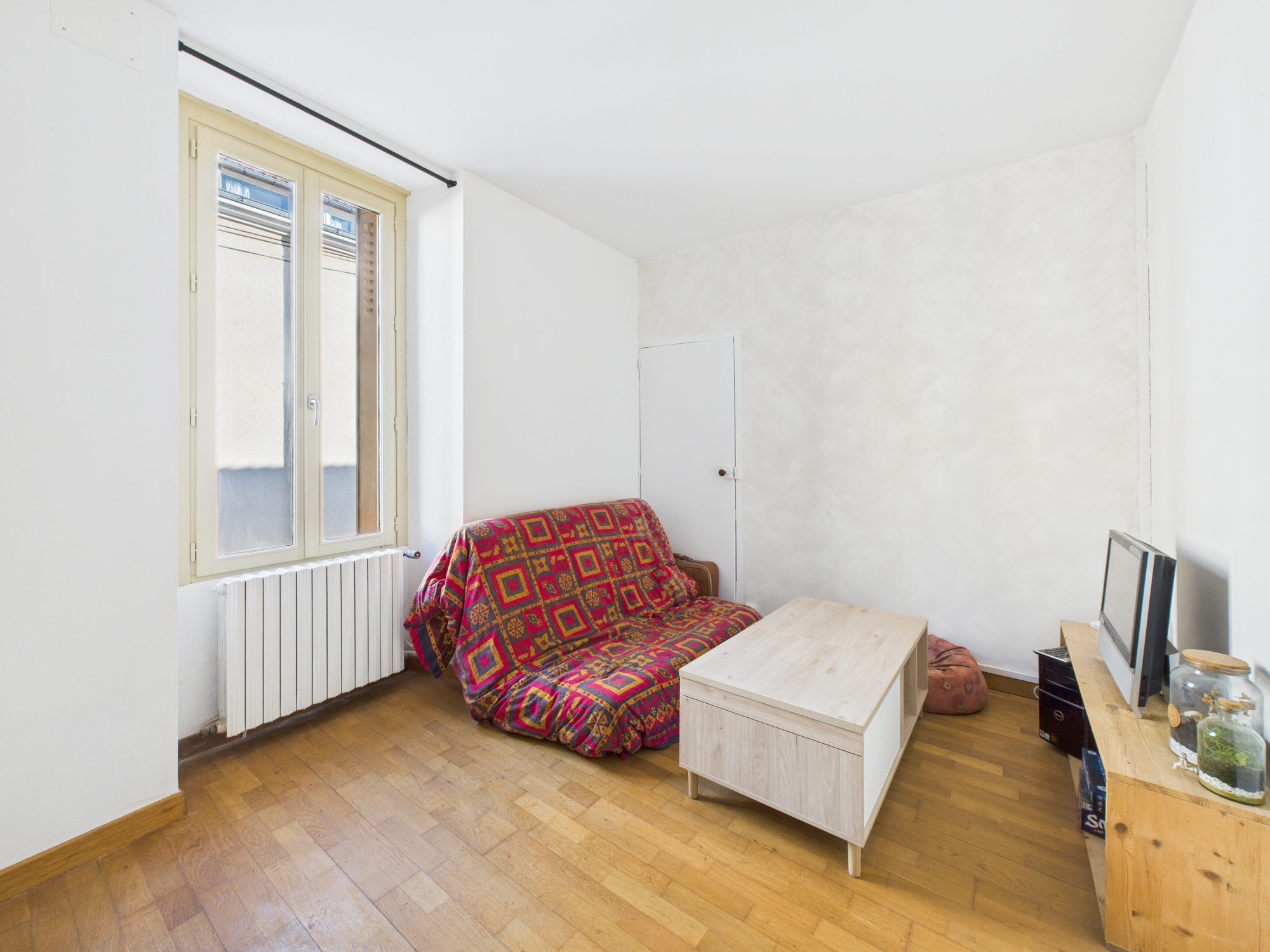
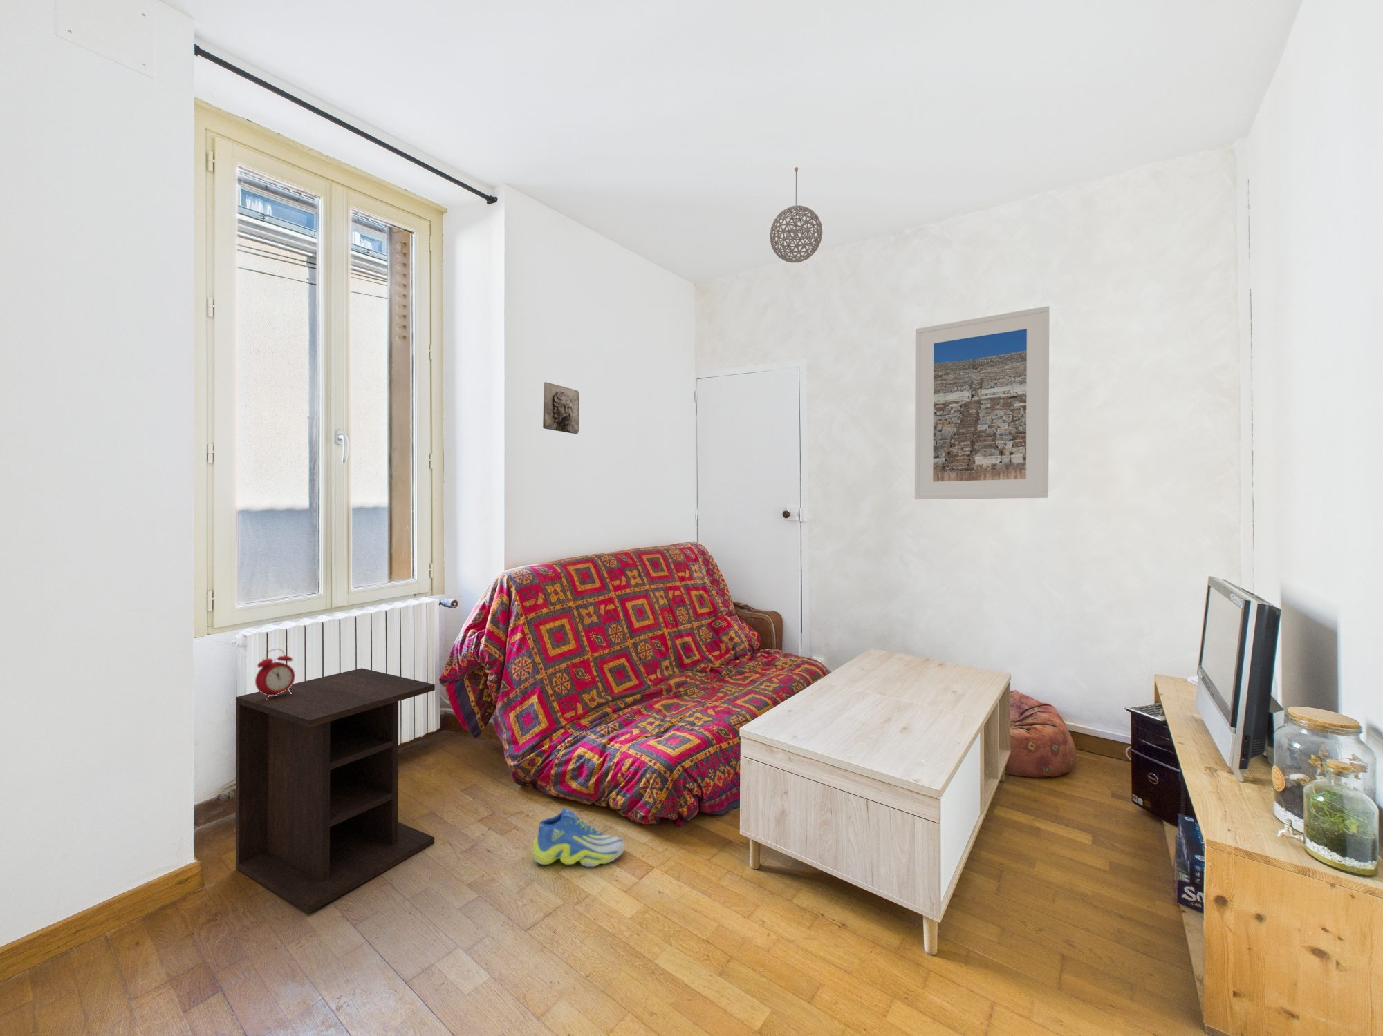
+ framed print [914,306,1050,499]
+ wall relief [542,381,579,434]
+ alarm clock [255,649,296,701]
+ pendant light [769,166,823,263]
+ nightstand [235,667,436,914]
+ sneaker [531,807,626,867]
